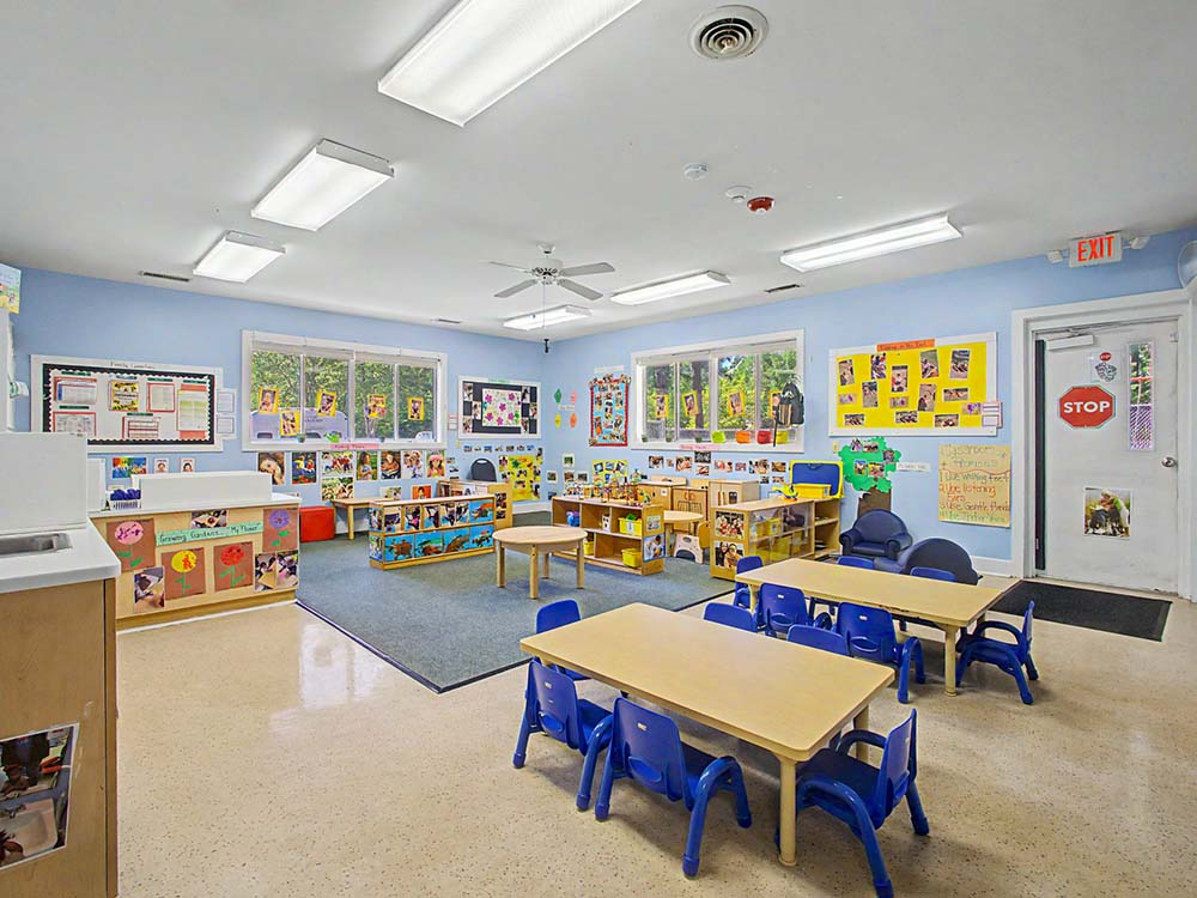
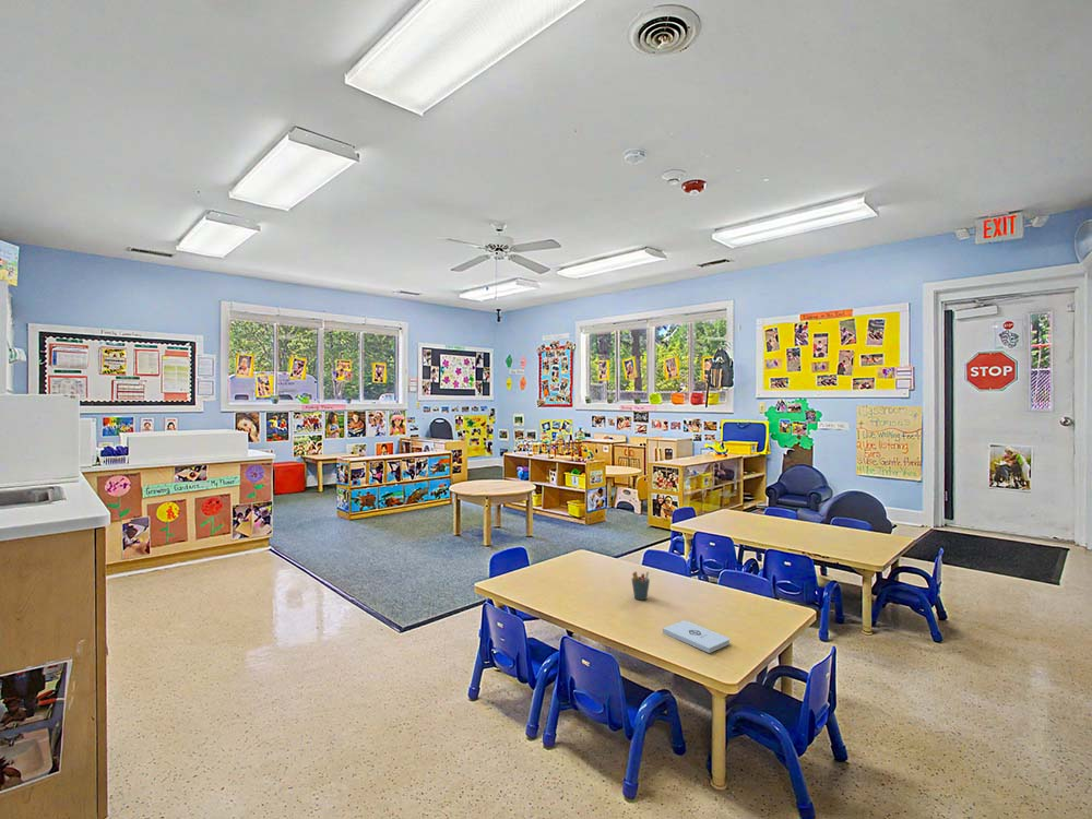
+ notepad [662,620,731,654]
+ pen holder [630,570,651,601]
